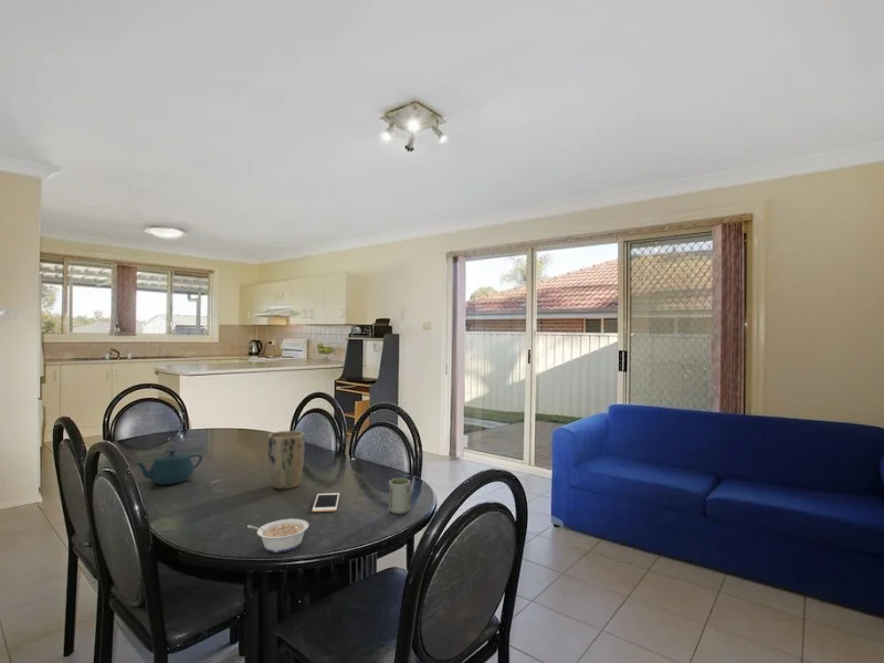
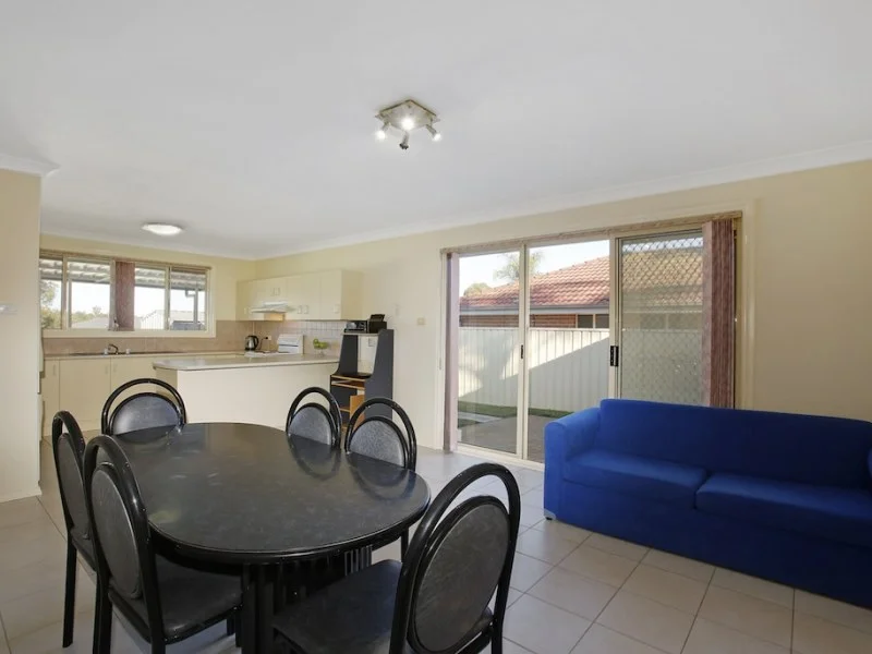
- cup [388,477,411,515]
- cell phone [312,492,340,513]
- teapot [133,449,203,486]
- plant pot [266,430,305,491]
- legume [246,518,309,554]
